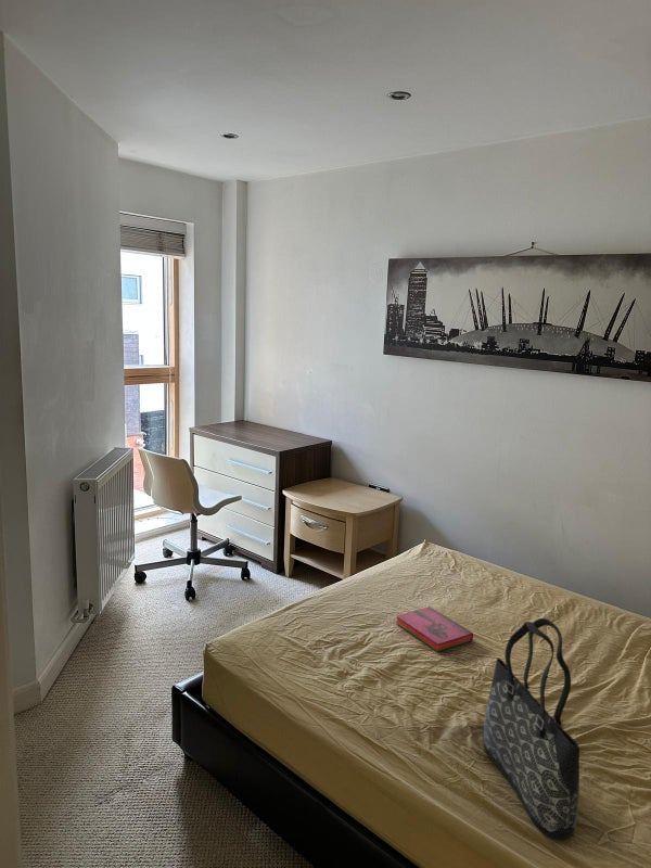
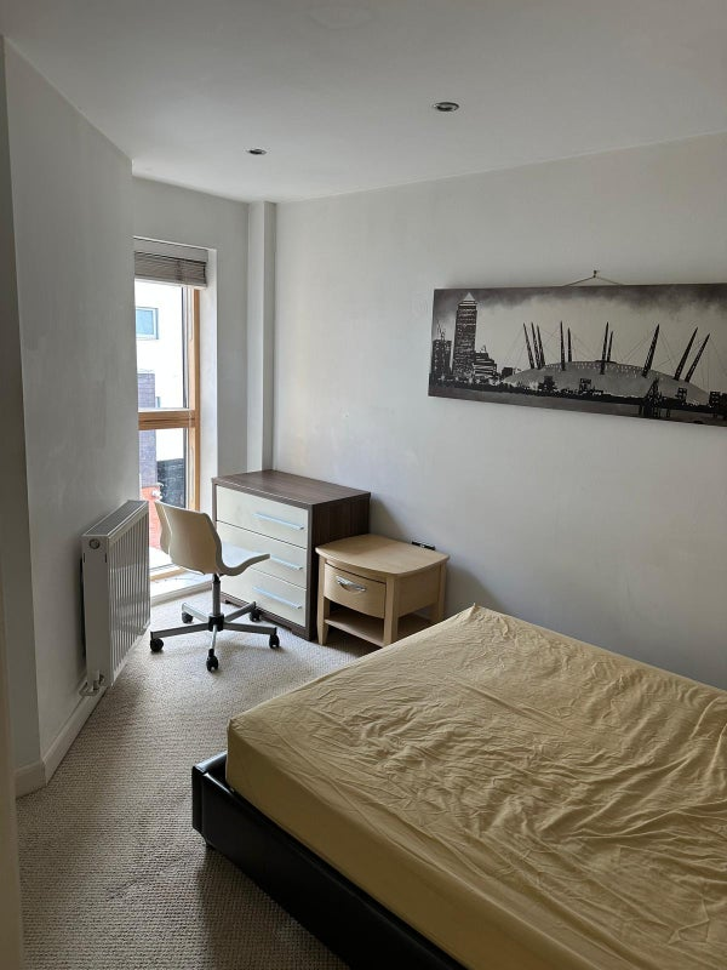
- hardback book [395,605,474,652]
- tote bag [483,617,580,841]
